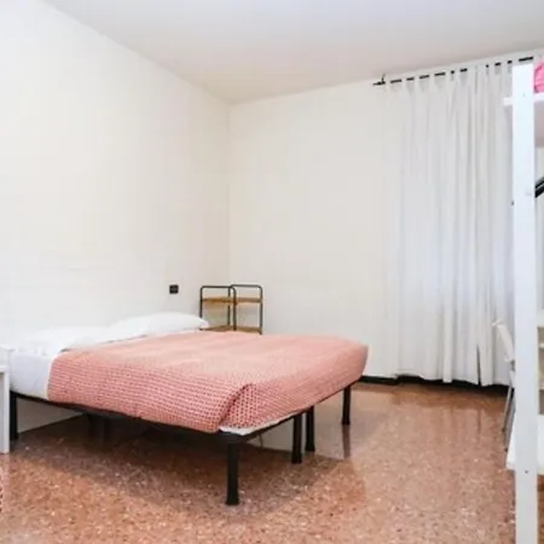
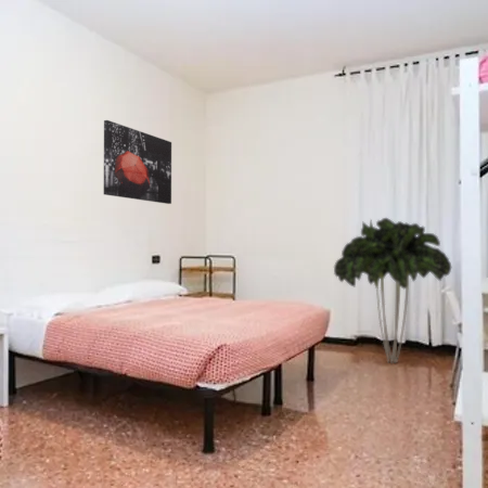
+ wall art [103,119,172,205]
+ indoor plant [333,217,452,364]
